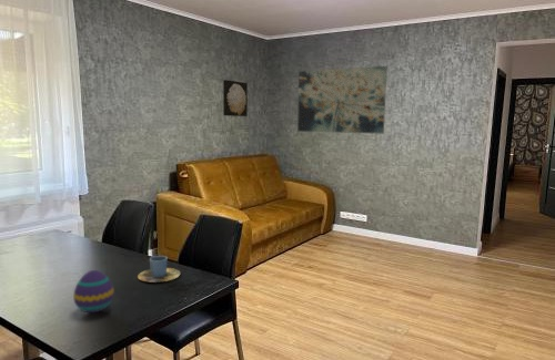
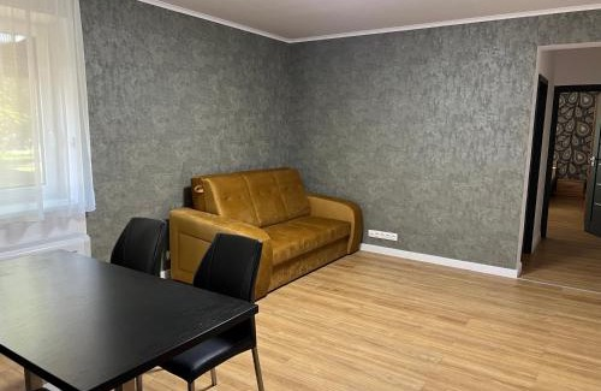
- cup [137,255,181,284]
- wall art [222,79,249,117]
- decorative egg [72,269,115,313]
- wall art [296,65,389,135]
